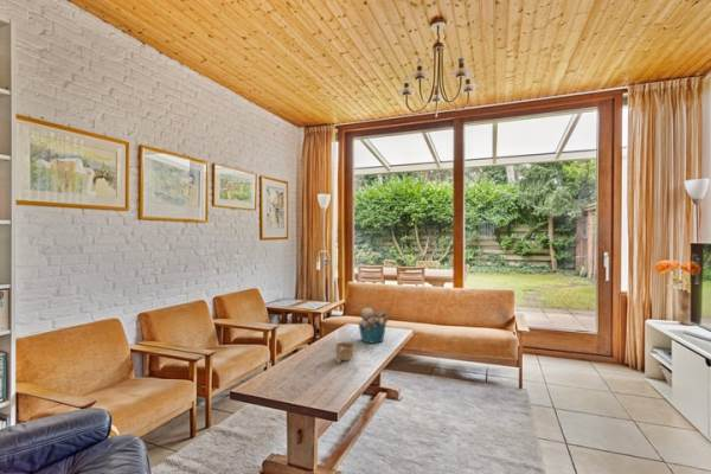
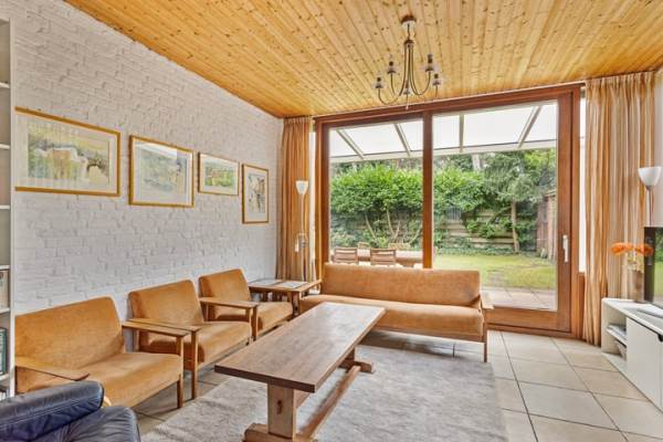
- cup [334,341,356,365]
- bucket [357,307,390,345]
